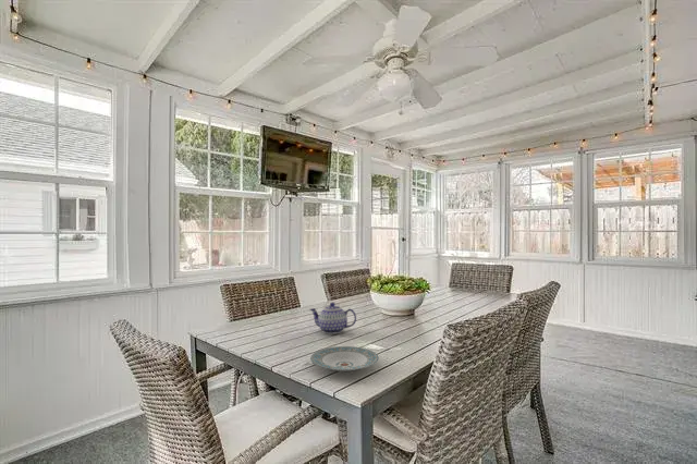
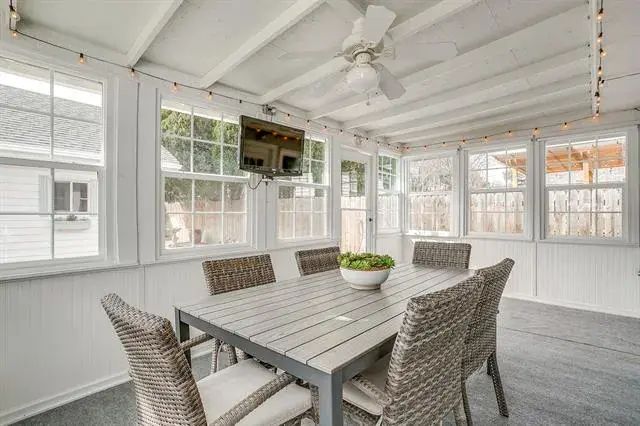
- plate [309,345,380,373]
- teapot [309,302,357,335]
